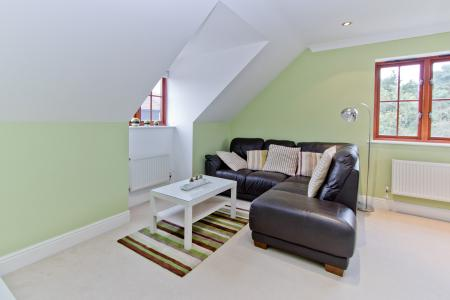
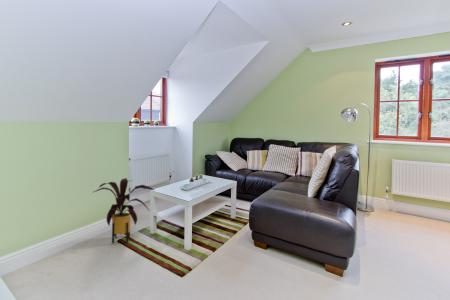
+ house plant [93,177,155,244]
